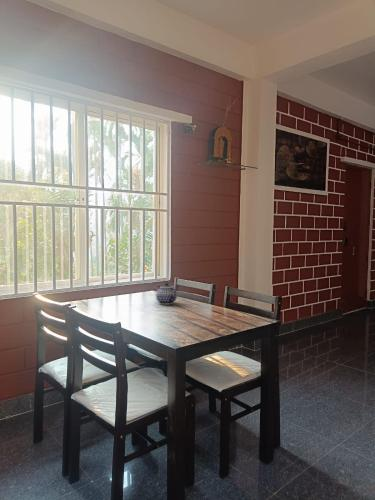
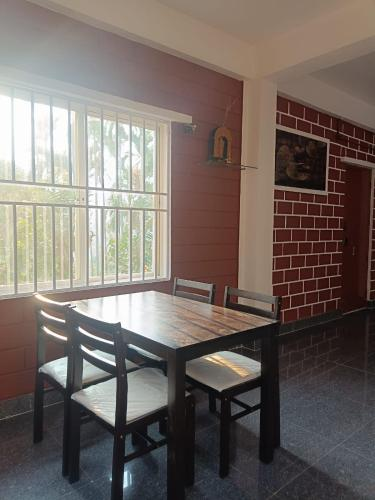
- teapot [155,282,178,306]
